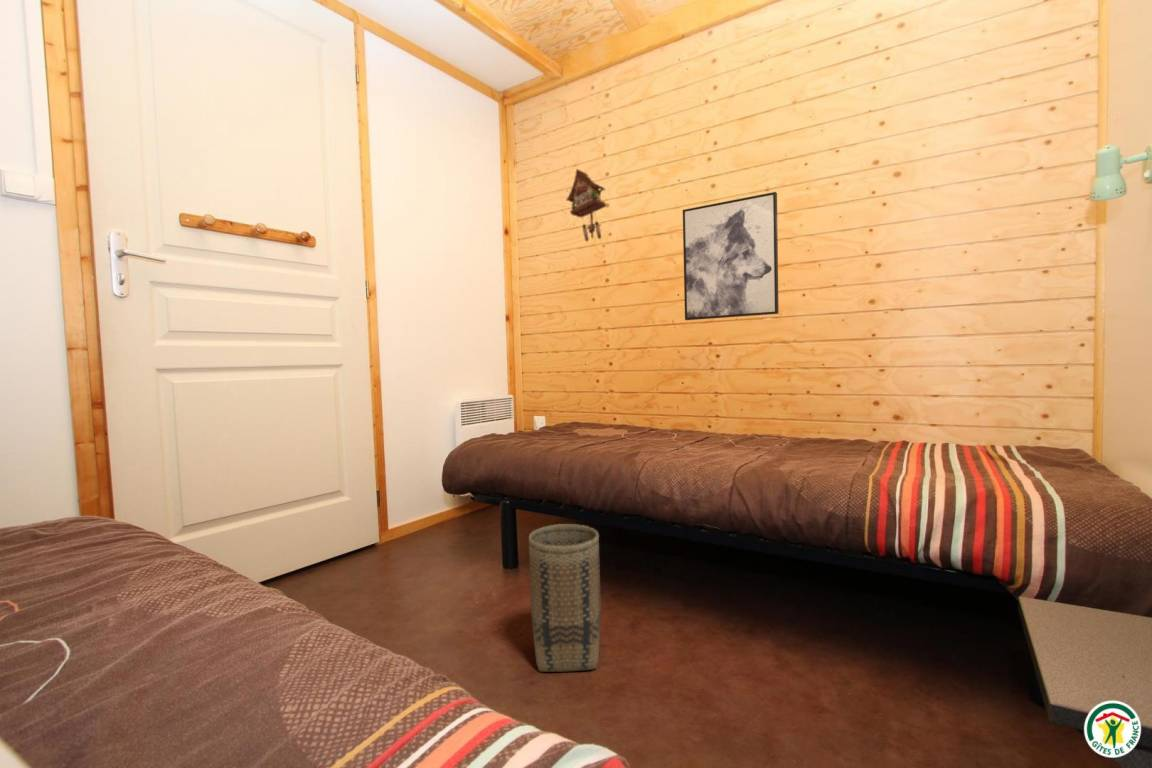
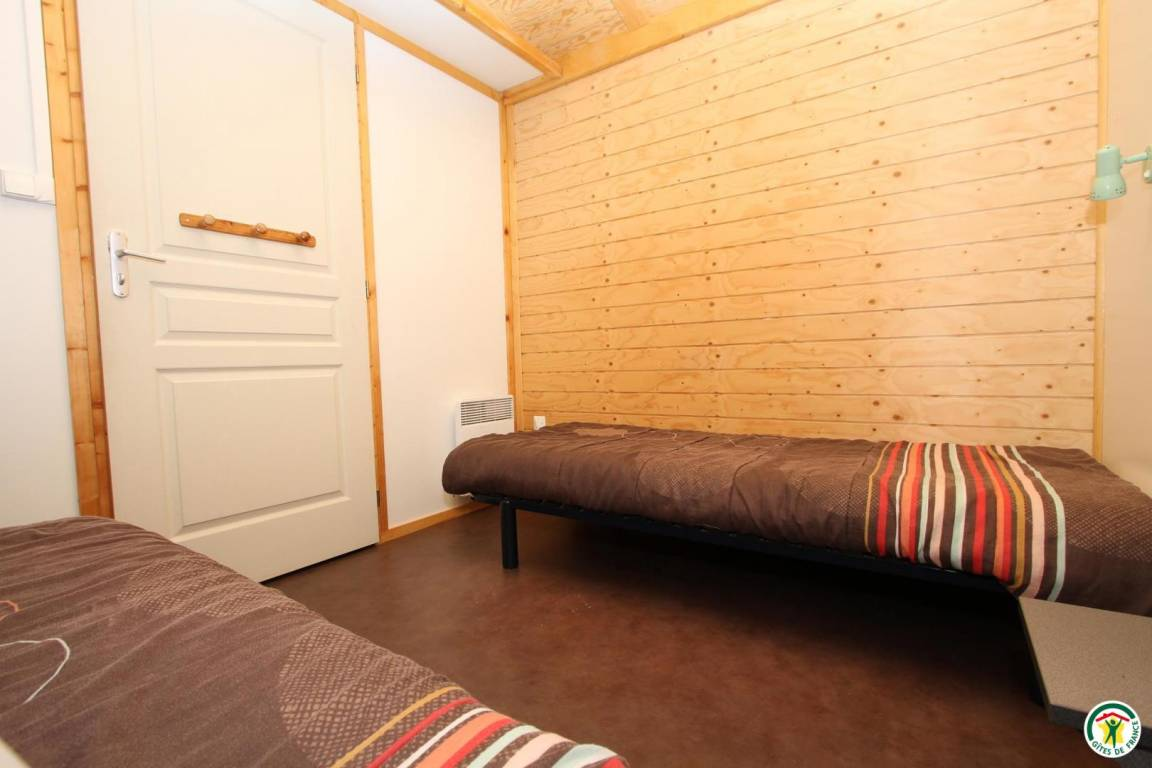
- wall art [682,191,780,321]
- cuckoo clock [565,168,607,243]
- basket [528,523,602,673]
